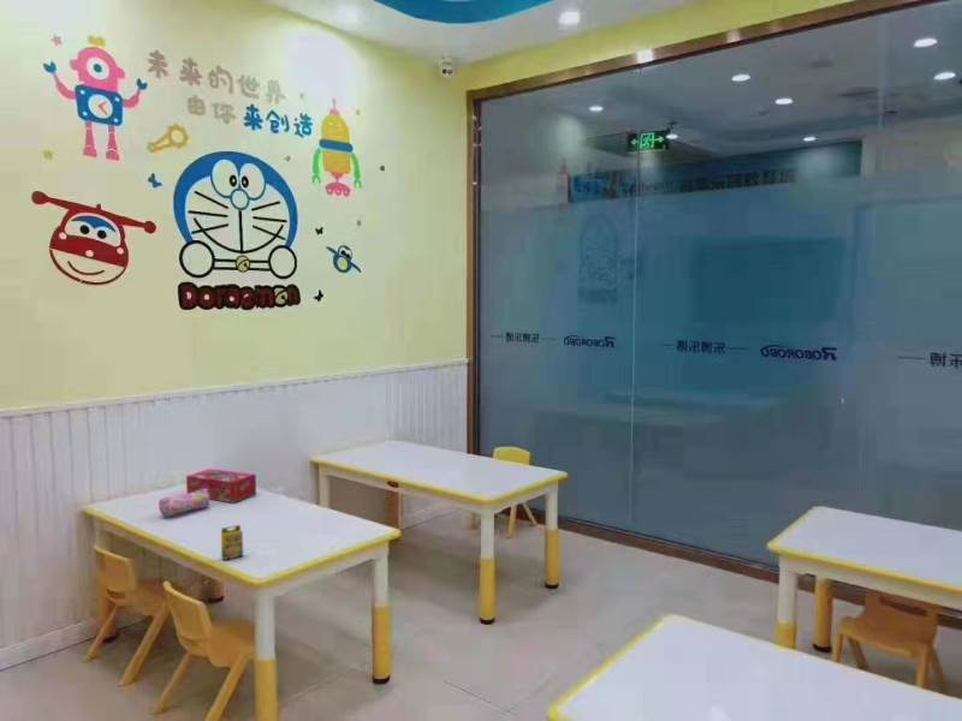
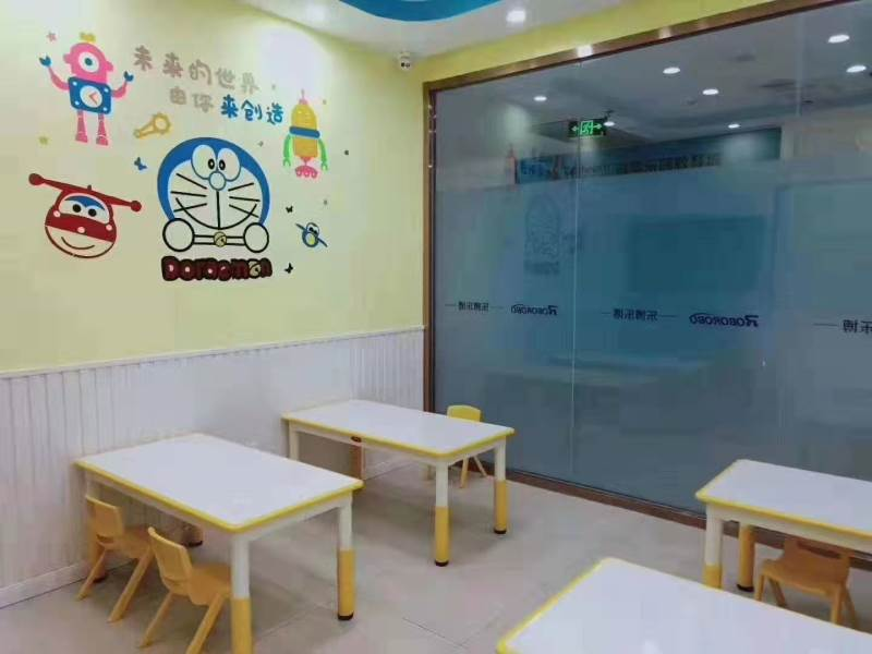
- tissue box [185,467,257,503]
- pencil case [158,489,210,518]
- crayon box [220,524,244,561]
